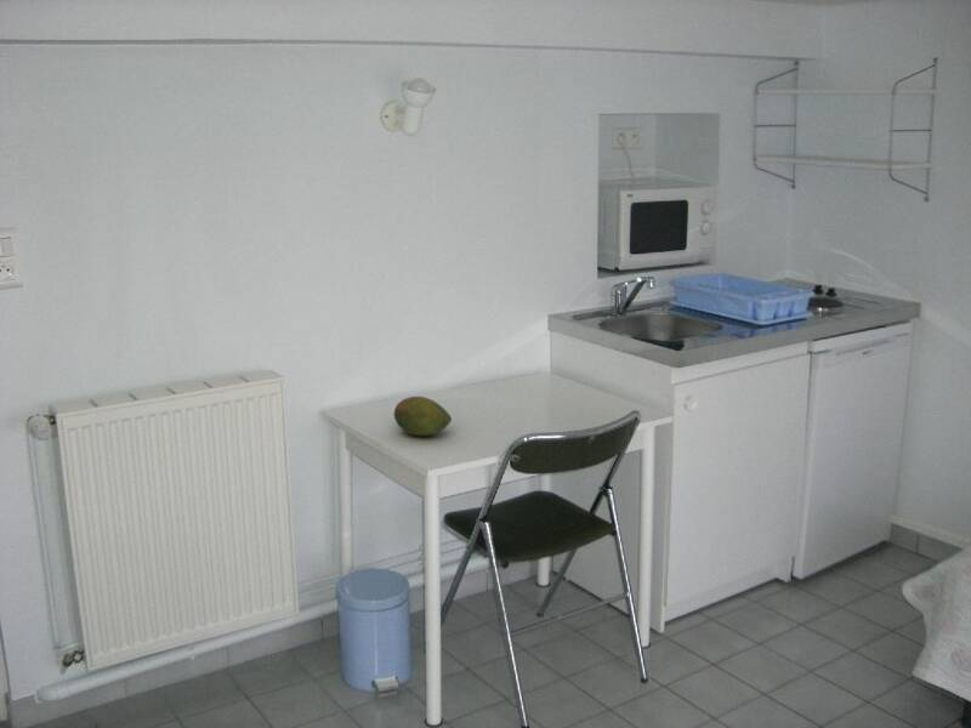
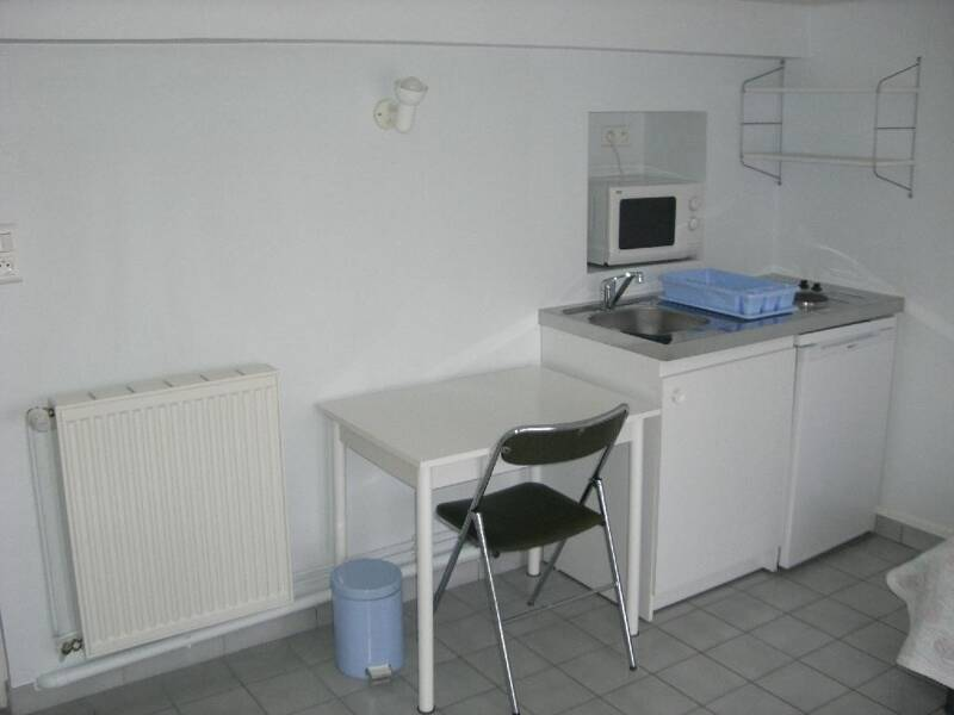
- fruit [393,396,453,437]
